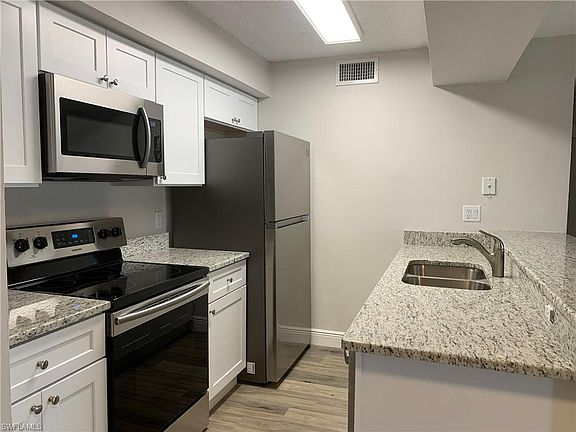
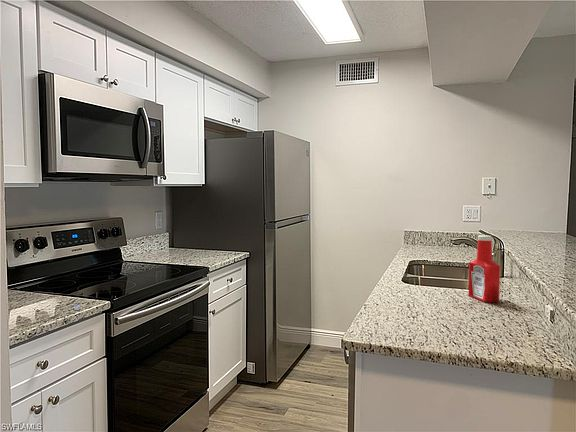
+ soap bottle [467,234,501,304]
